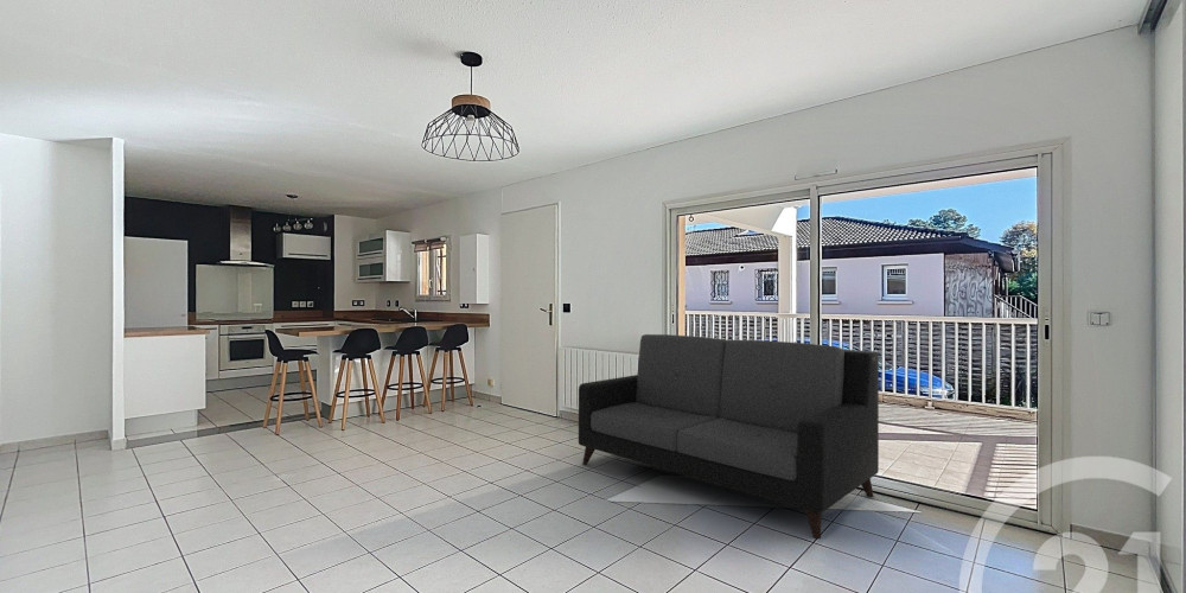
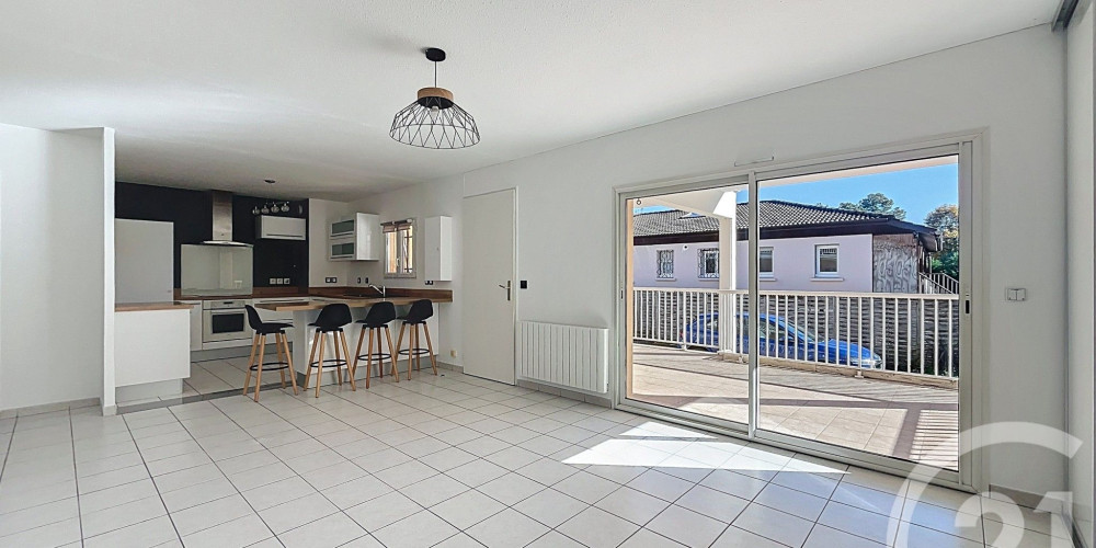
- sofa [578,333,880,540]
